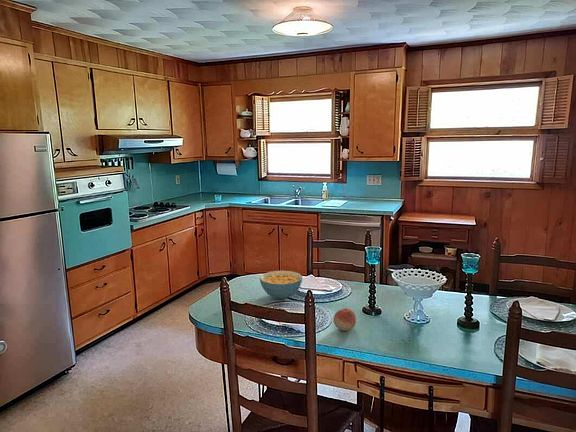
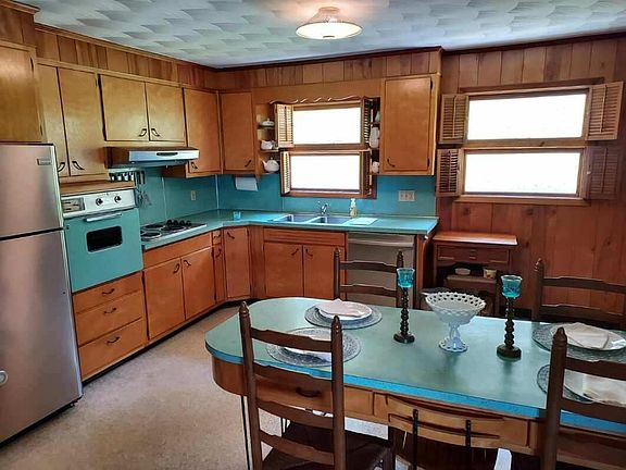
- cereal bowl [259,270,304,300]
- fruit [332,307,357,332]
